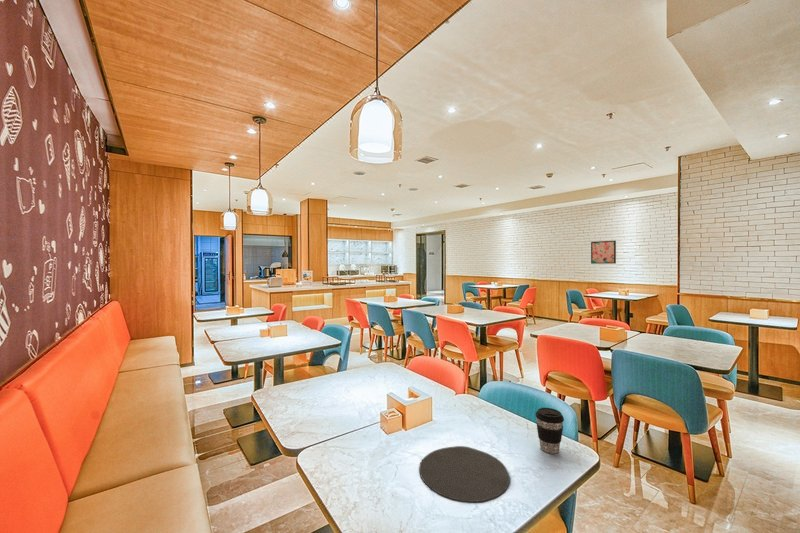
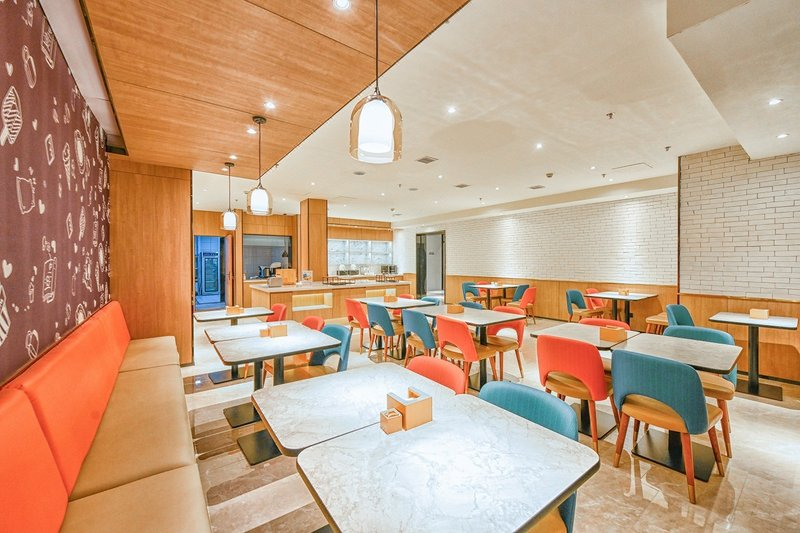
- wall art [590,240,617,265]
- plate [418,445,511,503]
- coffee cup [534,407,565,455]
